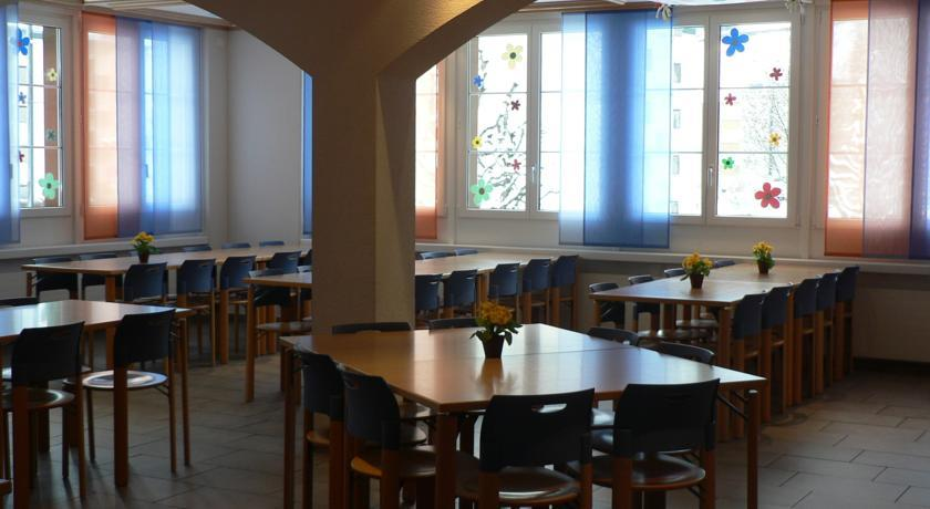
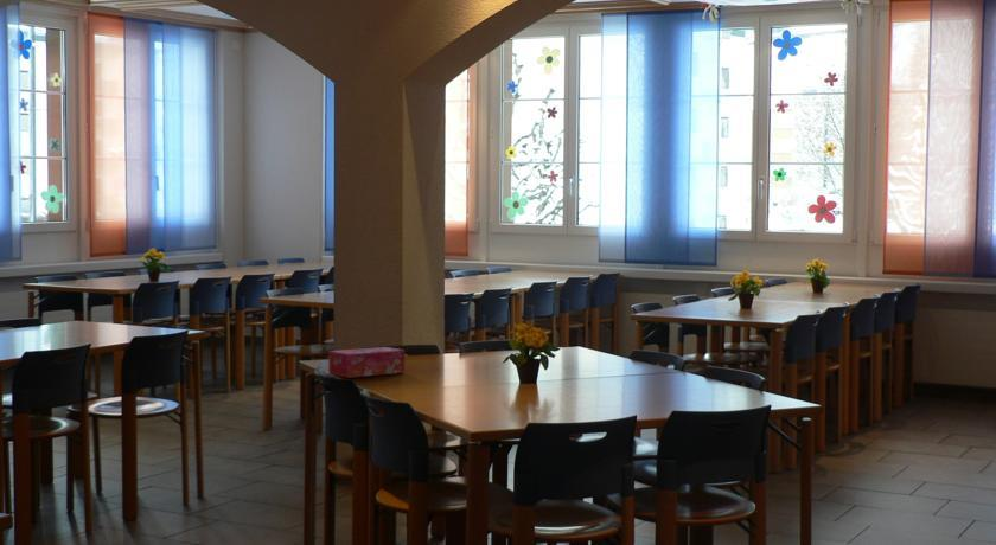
+ tissue box [327,346,406,379]
